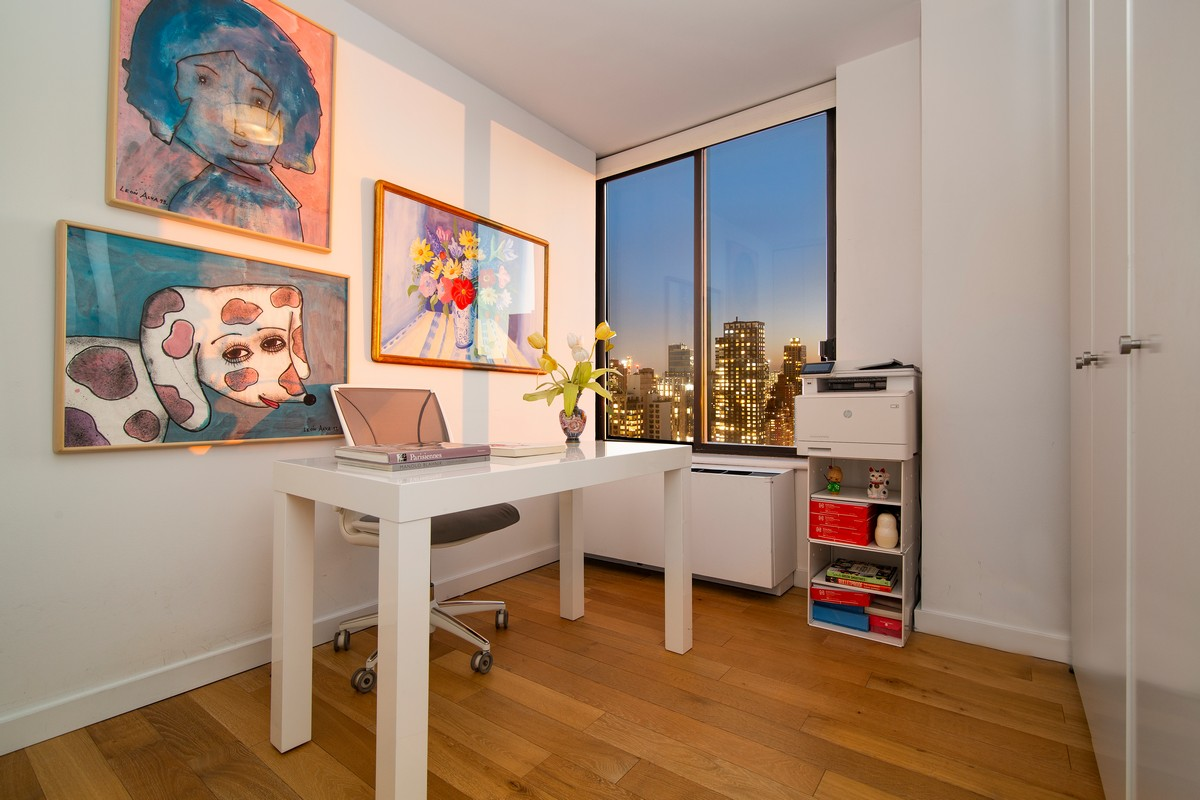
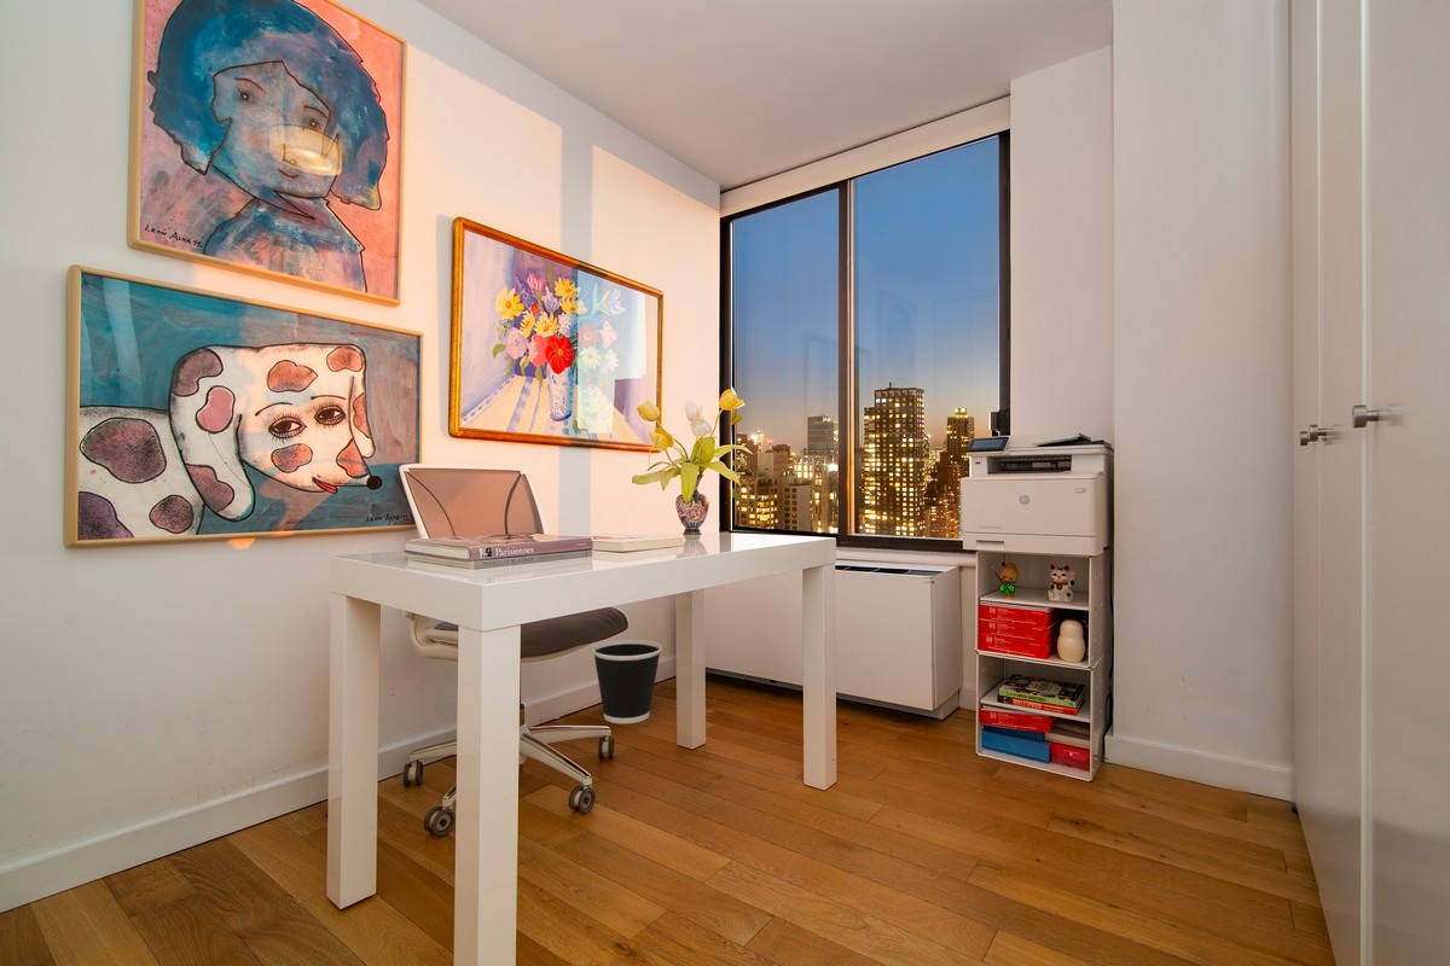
+ wastebasket [591,639,663,724]
